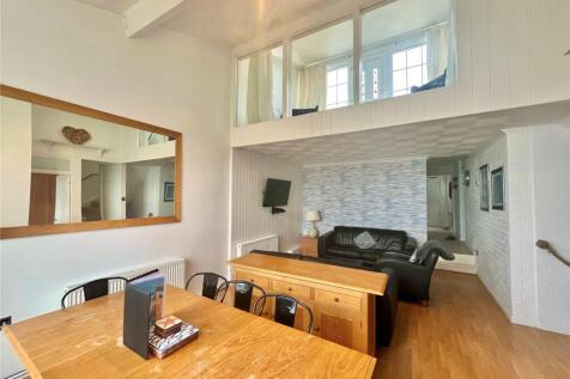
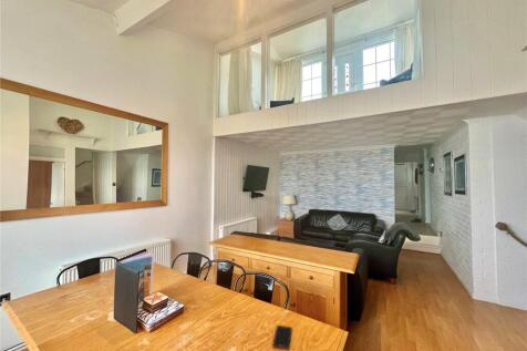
+ cell phone [272,324,293,351]
